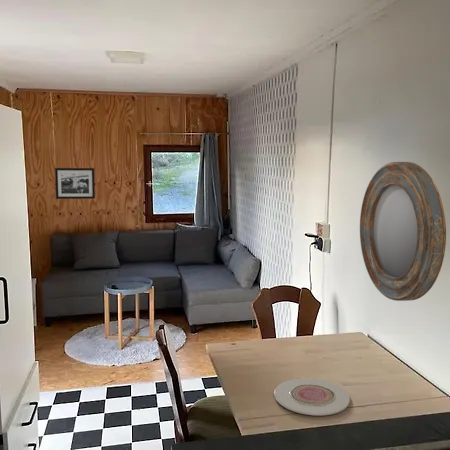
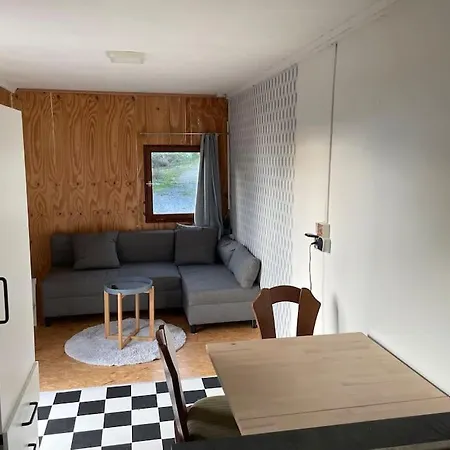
- home mirror [359,161,447,302]
- picture frame [54,167,96,200]
- plate [273,377,351,417]
